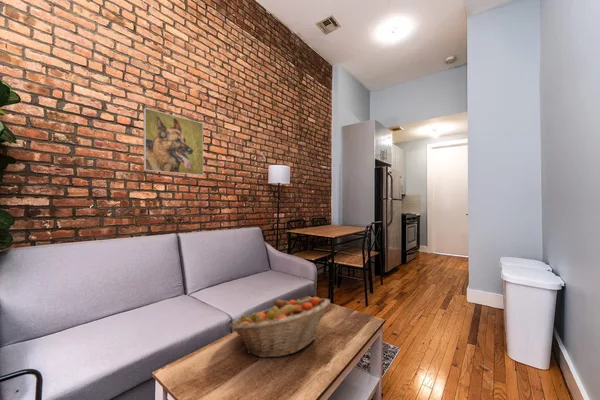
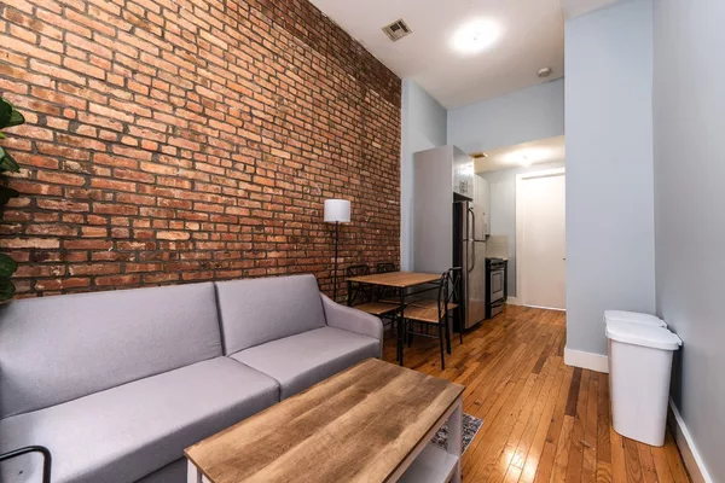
- fruit basket [229,296,331,358]
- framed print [143,107,204,176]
